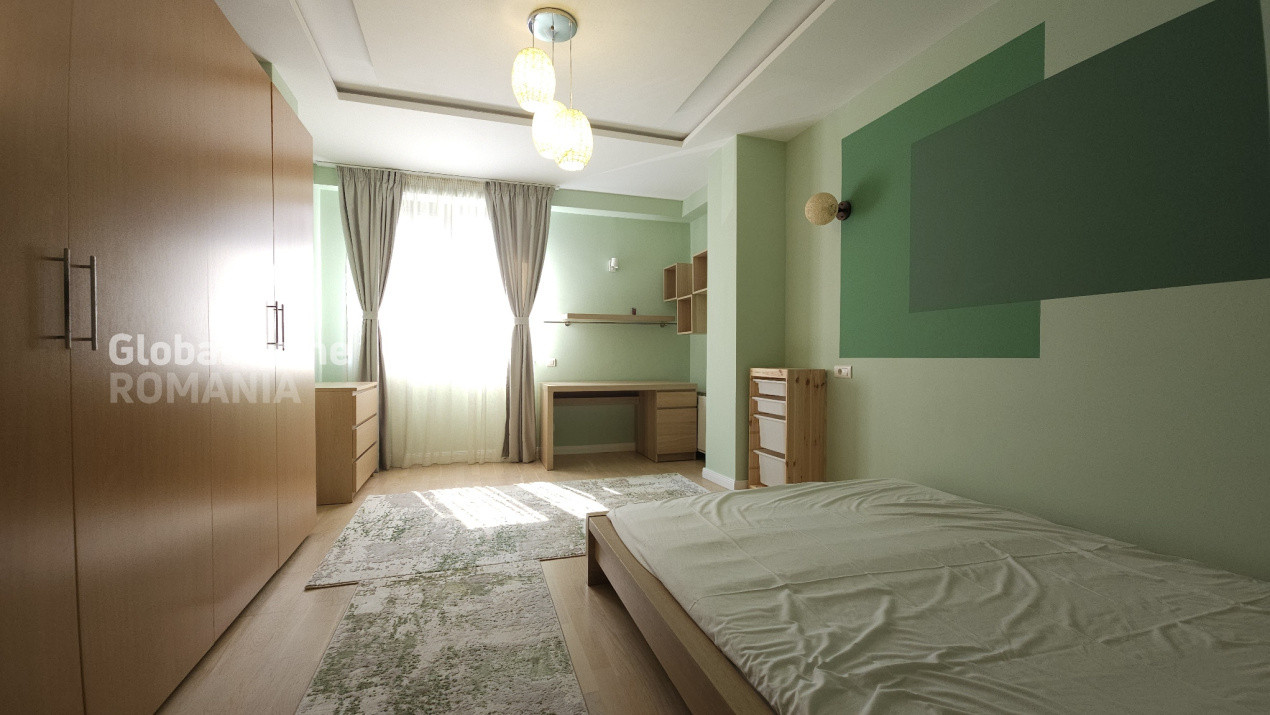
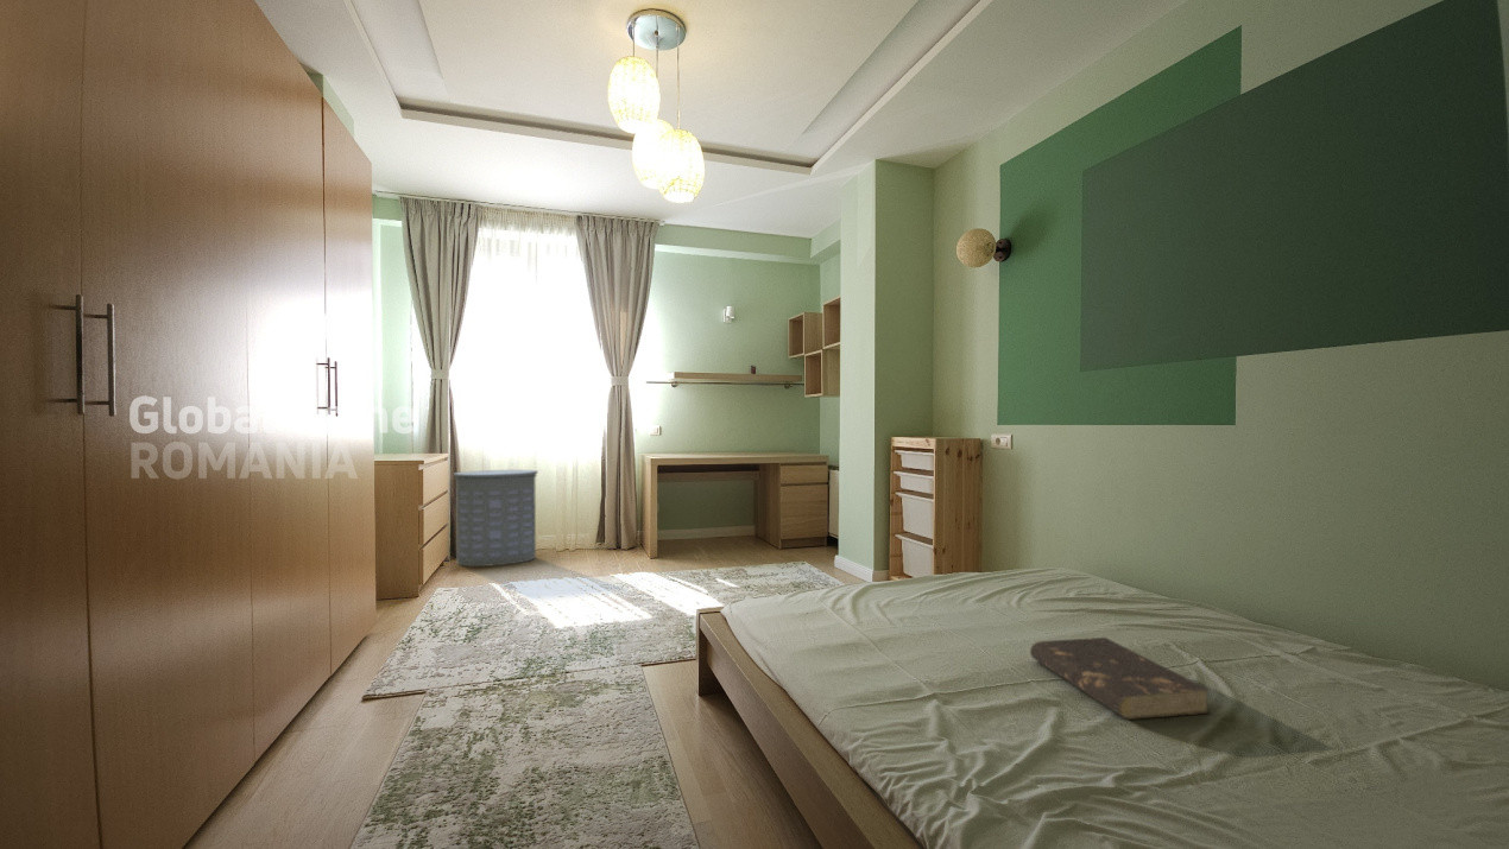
+ laundry hamper [453,469,539,568]
+ book [1029,636,1212,721]
